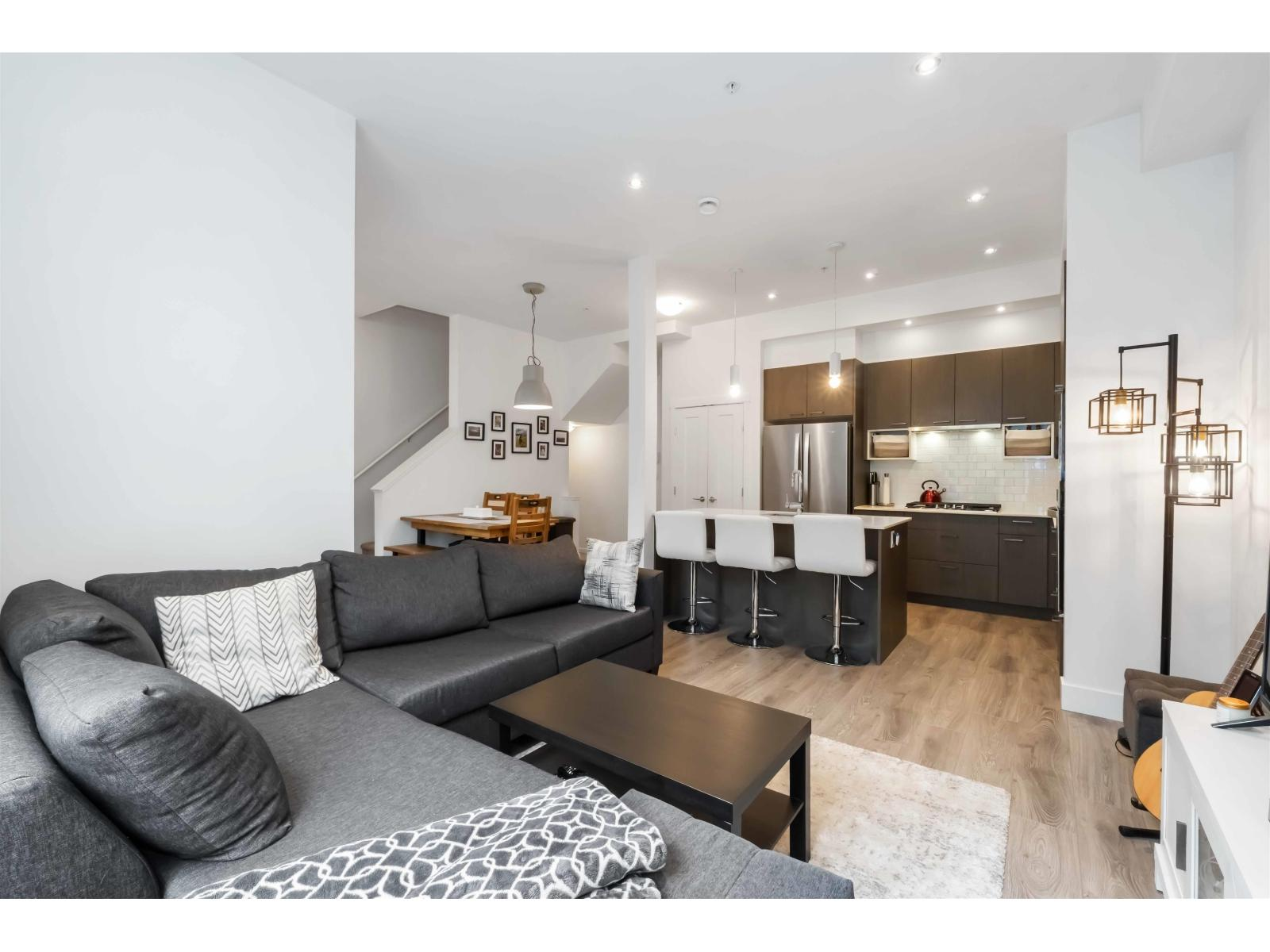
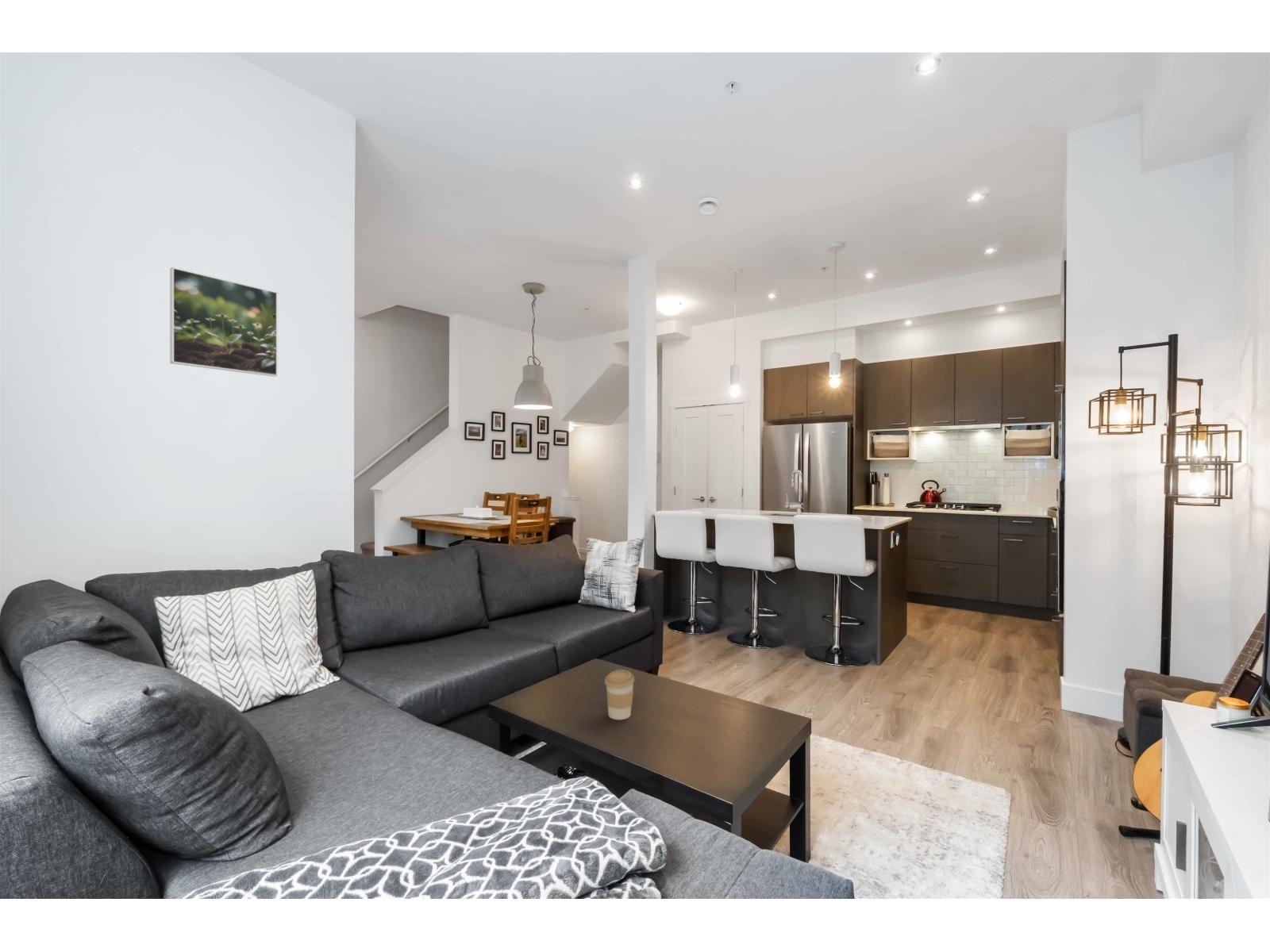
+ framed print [169,267,279,378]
+ coffee cup [604,669,636,720]
